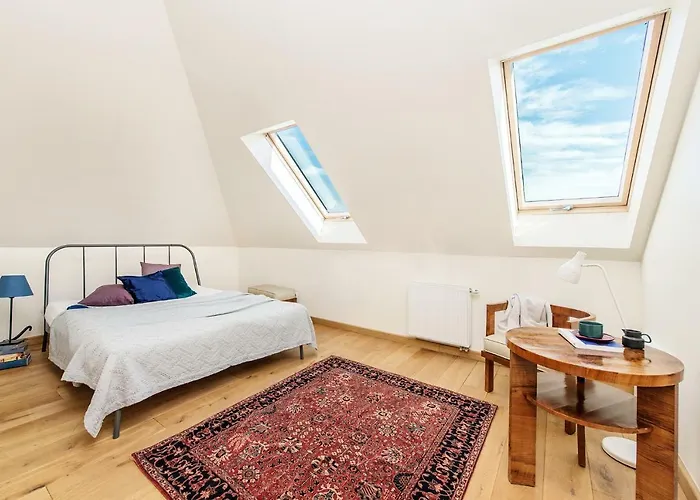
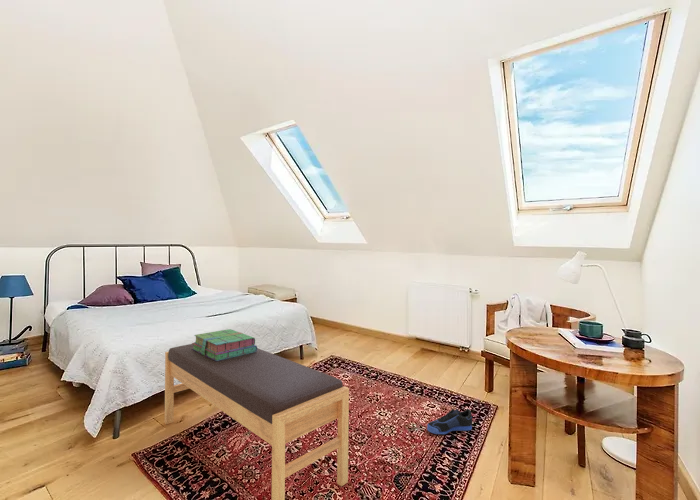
+ sneaker [426,408,473,435]
+ stack of books [191,328,258,361]
+ bench [164,343,350,500]
